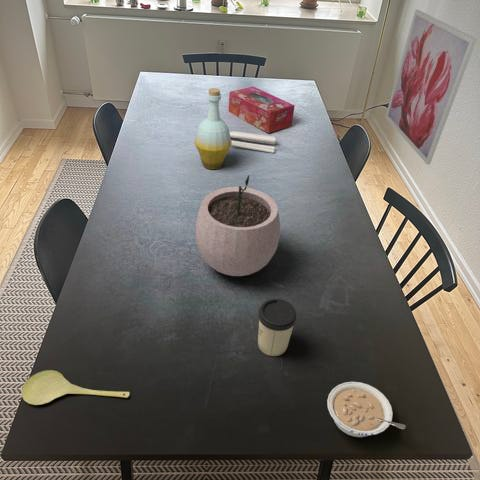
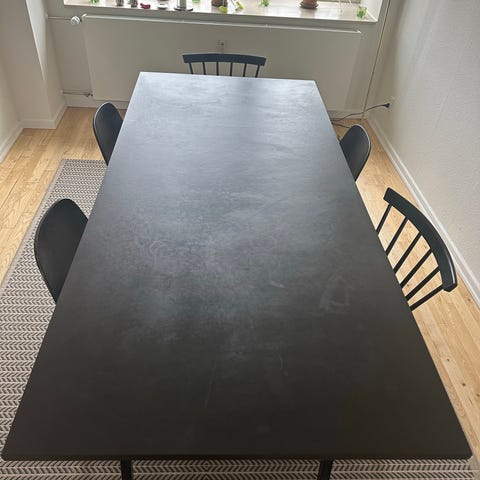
- candle [229,131,278,154]
- spoon [20,369,130,406]
- cup [257,298,297,357]
- plant pot [195,174,281,277]
- legume [326,381,407,438]
- wall art [384,9,478,165]
- bottle [194,87,232,171]
- tissue box [228,86,296,134]
